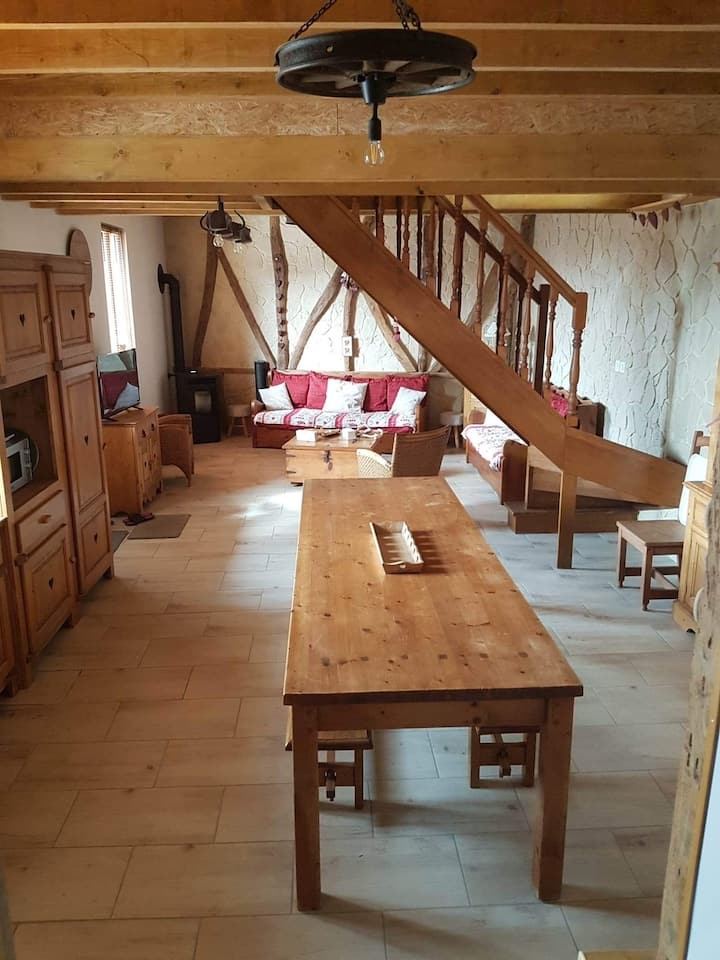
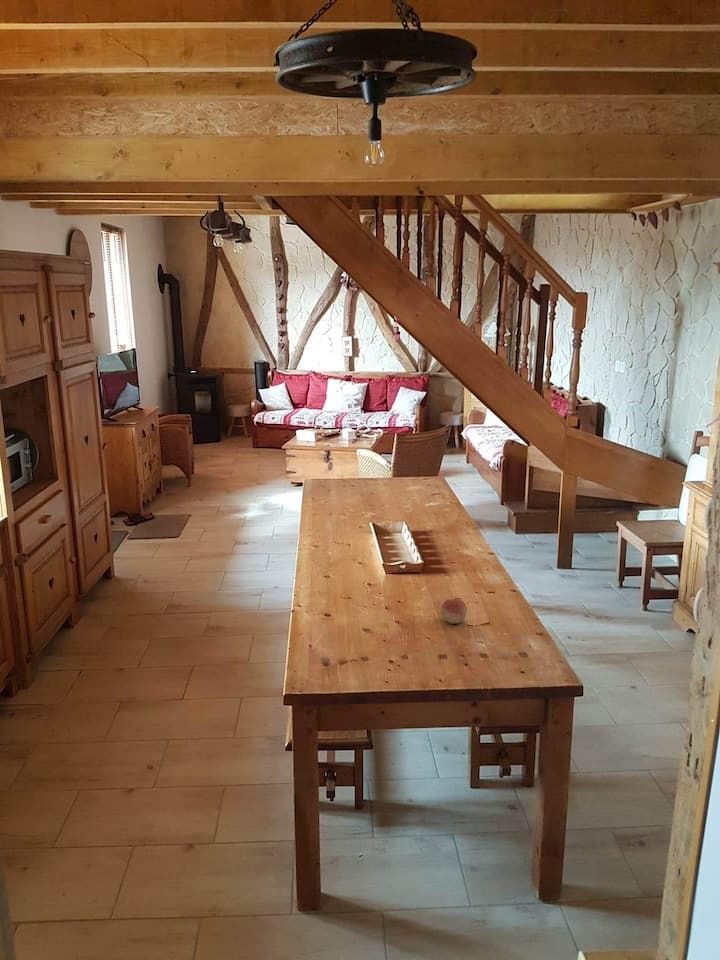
+ fruit [440,597,468,625]
